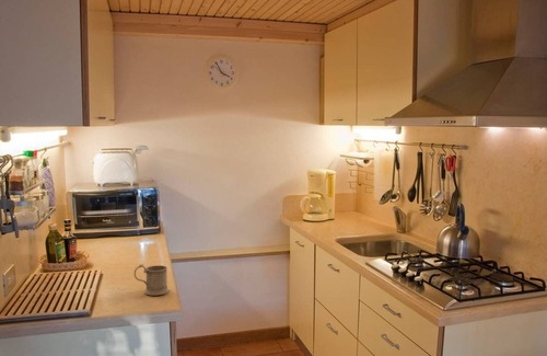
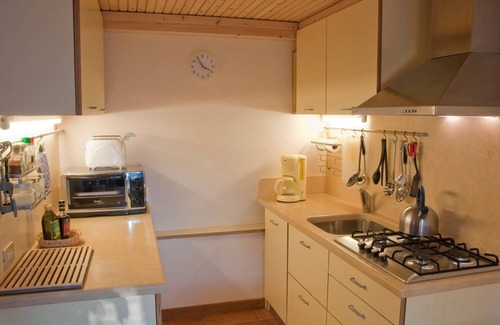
- mug [133,263,171,297]
